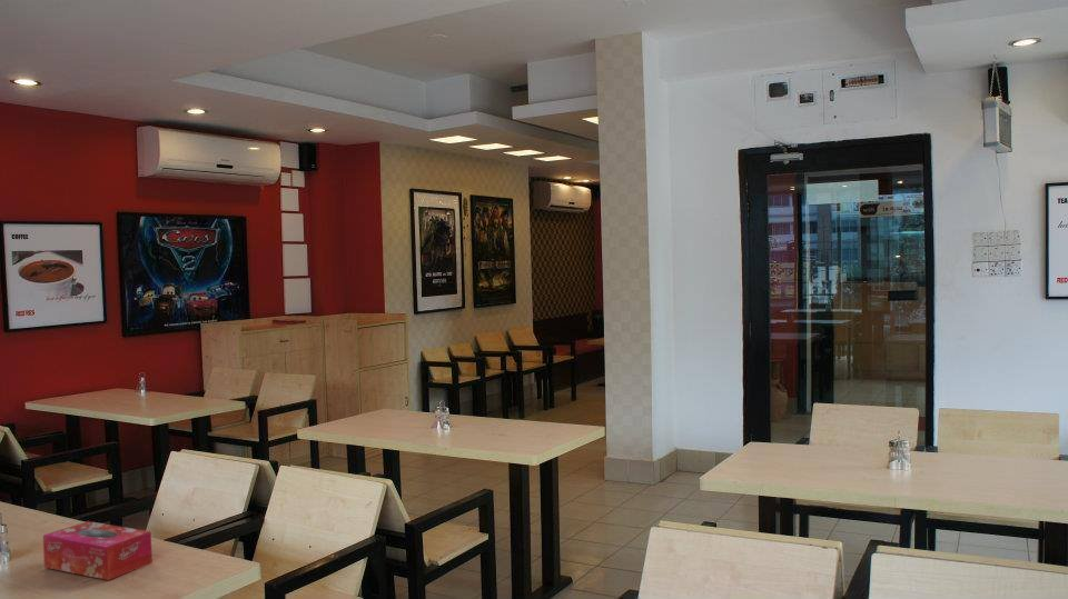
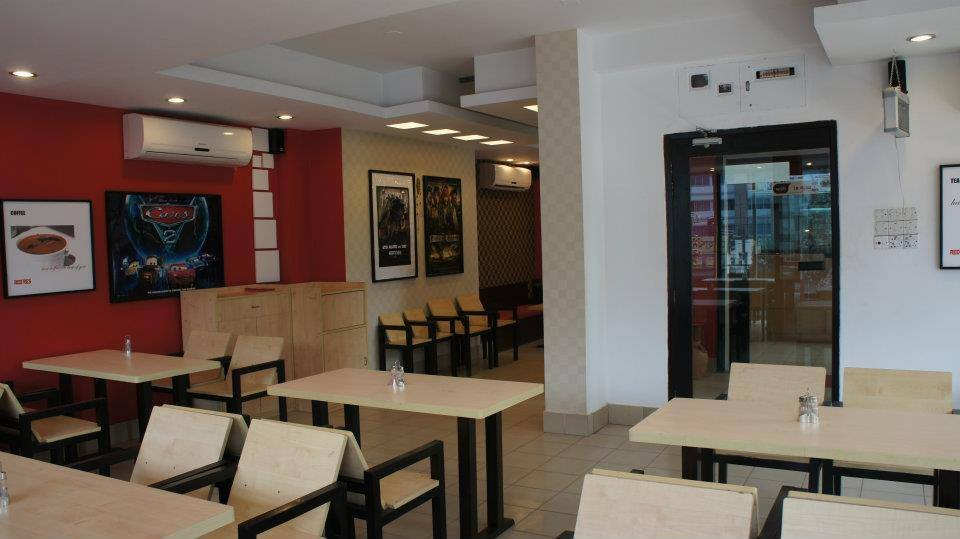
- tissue box [42,520,154,581]
